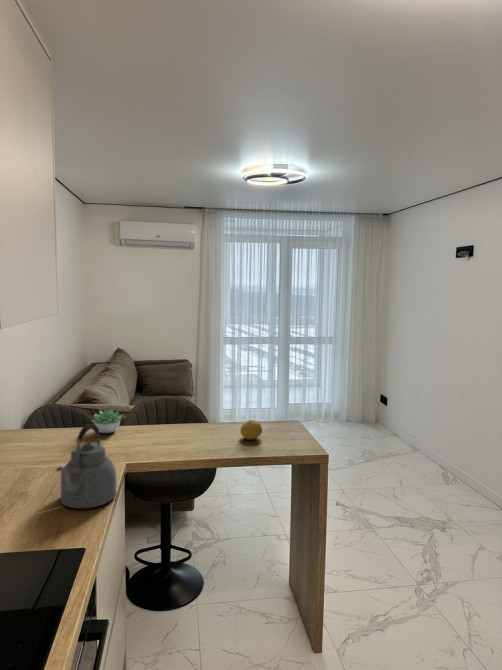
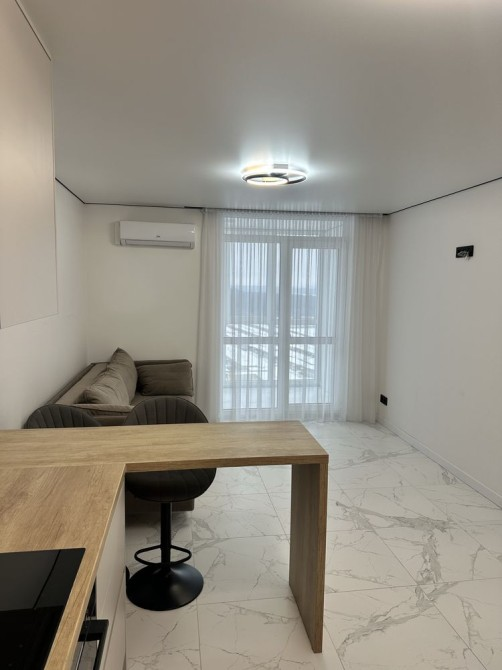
- kettle [55,423,118,510]
- succulent plant [90,408,124,434]
- fruit [239,419,263,441]
